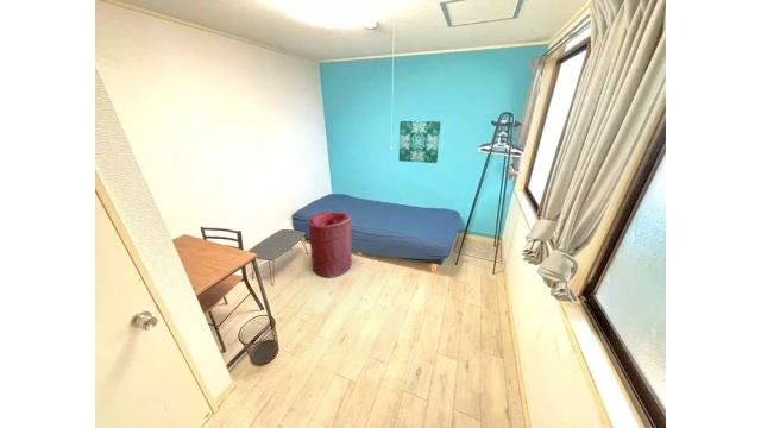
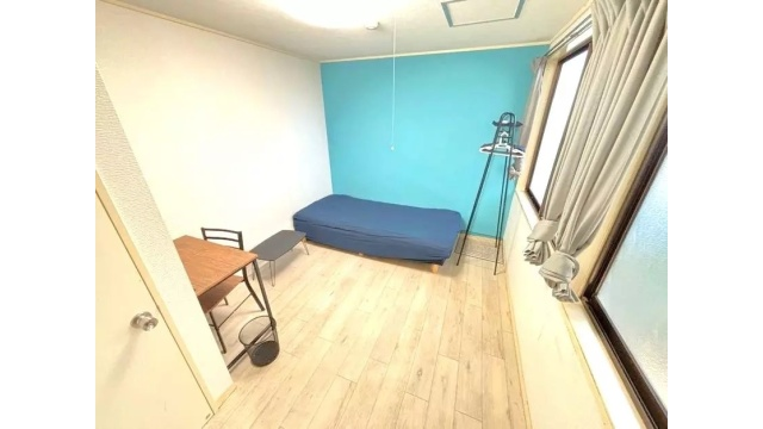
- laundry hamper [307,210,353,278]
- wall art [397,120,442,164]
